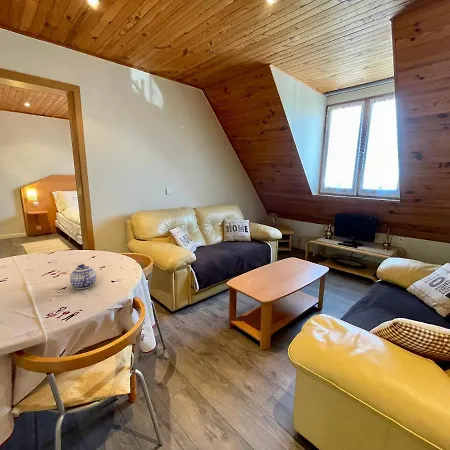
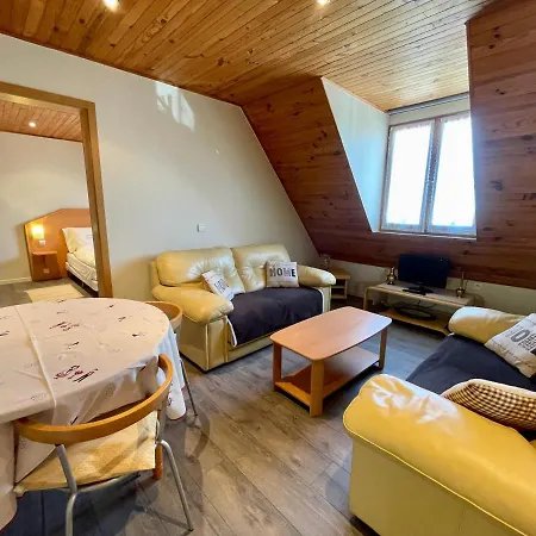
- teapot [69,263,97,290]
